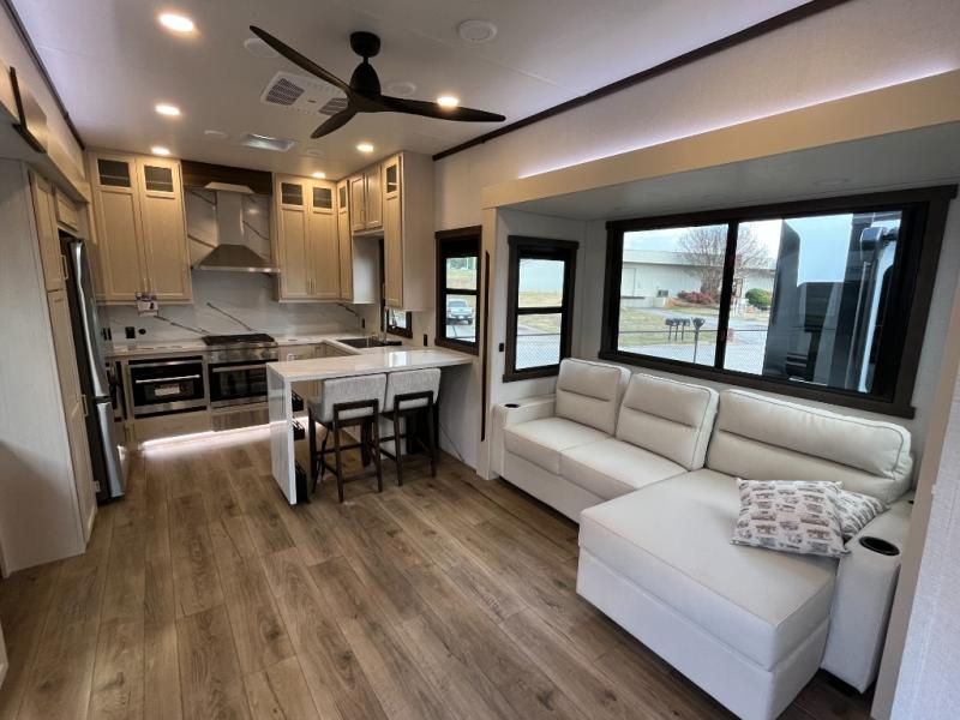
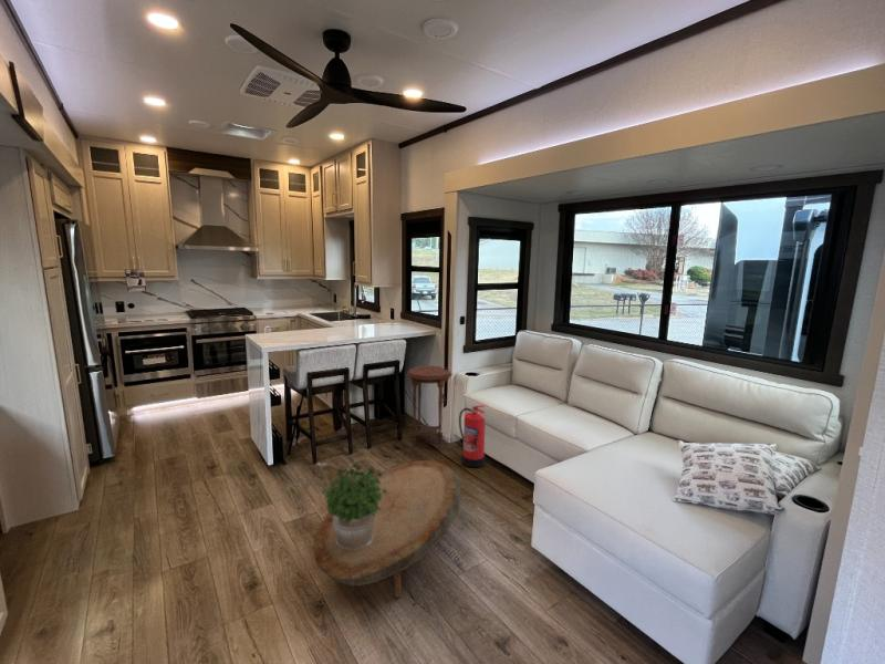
+ fire extinguisher [458,404,487,468]
+ side table [406,365,454,449]
+ potted plant [321,461,387,551]
+ coffee table [312,459,462,599]
